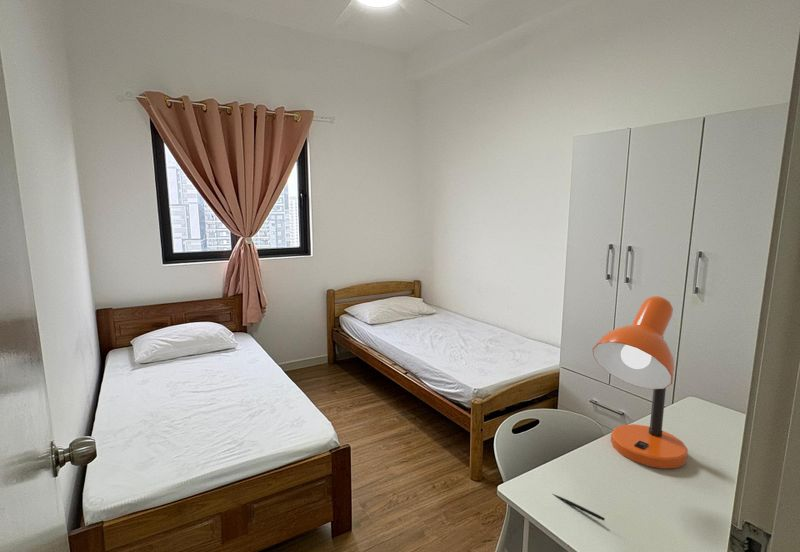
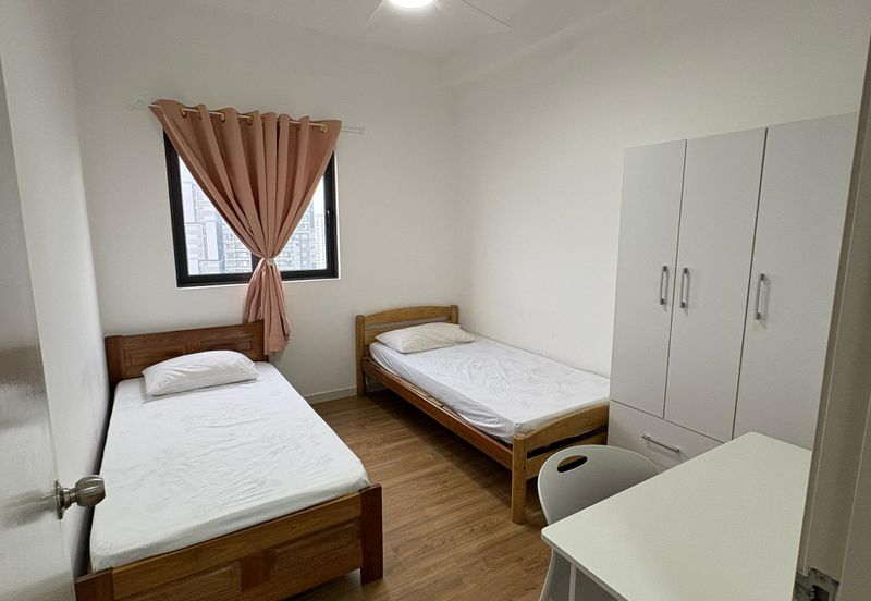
- desk lamp [592,295,689,470]
- pen [552,493,606,522]
